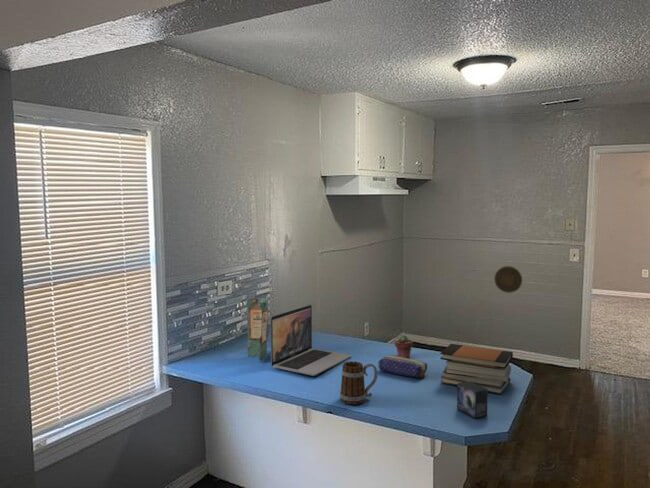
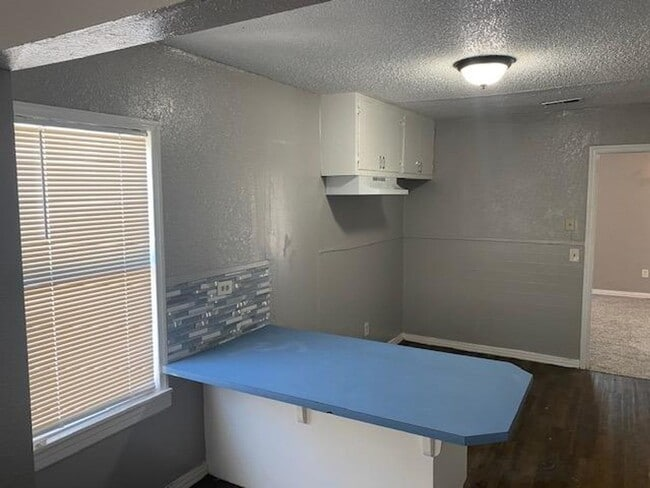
- potted succulent [394,333,414,359]
- decorative plate [493,265,523,294]
- pencil case [377,355,428,379]
- mug [339,360,378,405]
- small box [456,381,488,420]
- book stack [439,343,514,395]
- laptop [270,304,352,377]
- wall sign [246,298,269,364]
